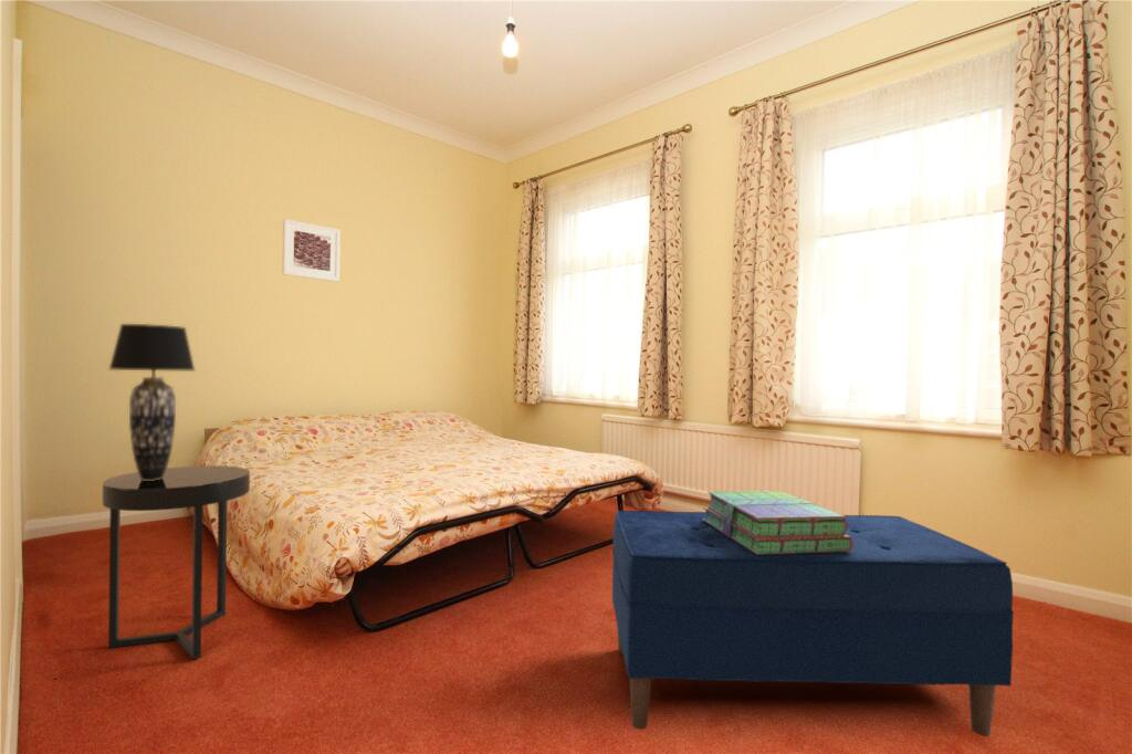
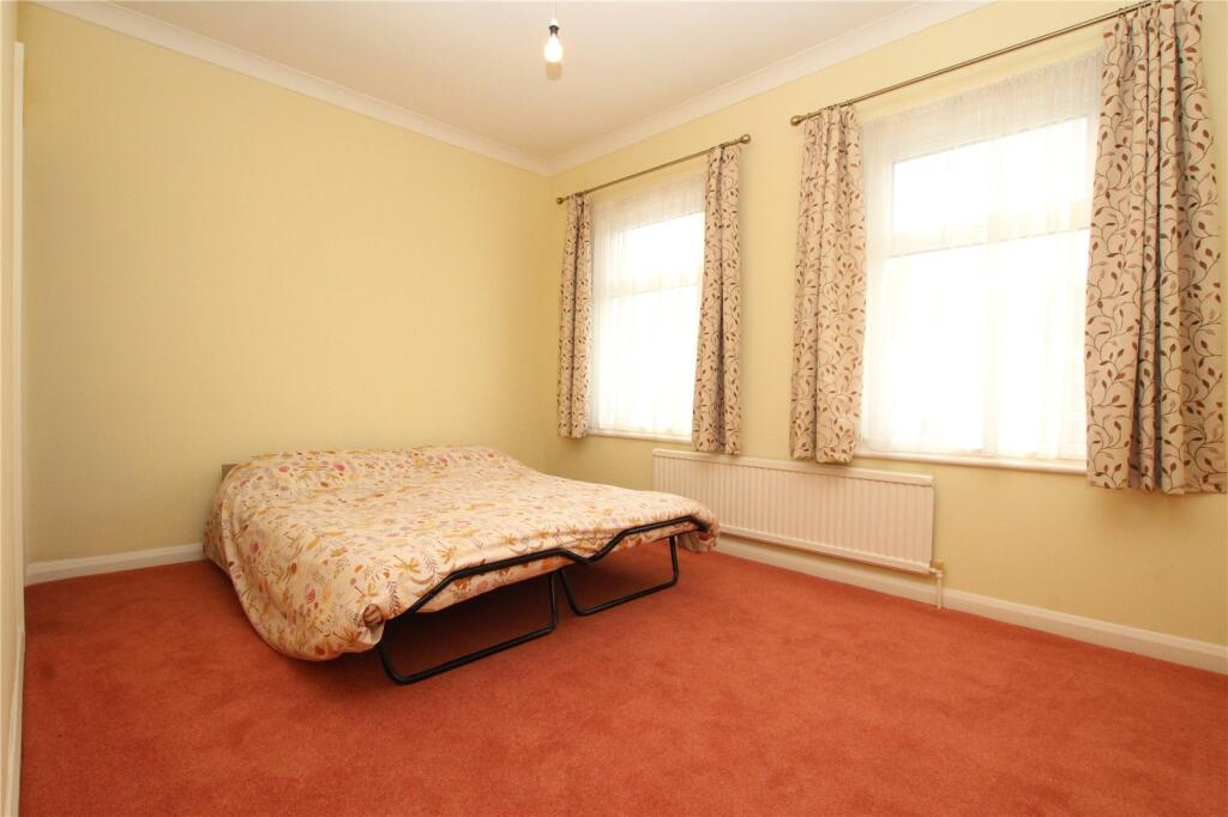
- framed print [282,218,342,283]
- side table [102,464,251,660]
- stack of books [702,490,853,555]
- bench [611,510,1015,737]
- table lamp [107,323,197,481]
